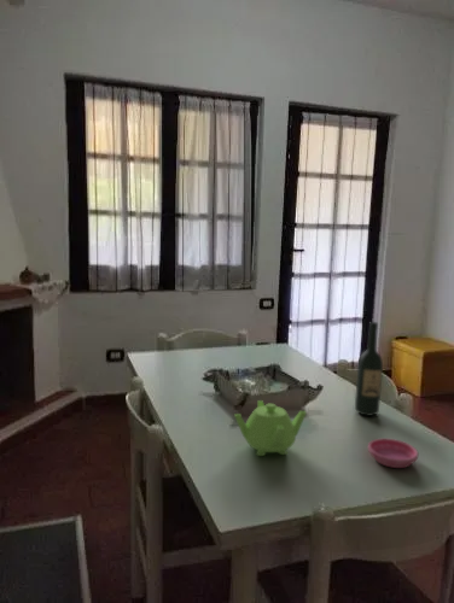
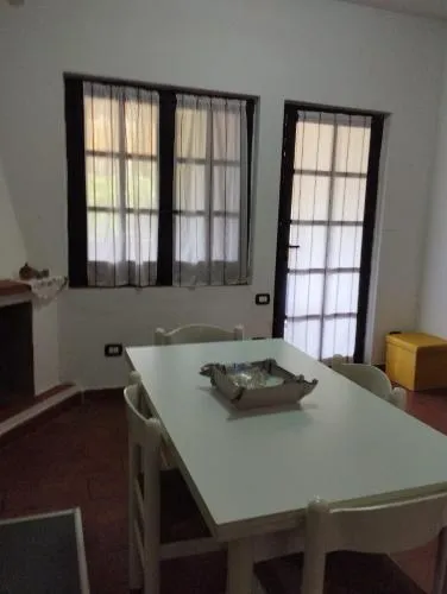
- saucer [367,438,419,469]
- teapot [233,399,308,457]
- wine bottle [354,321,384,417]
